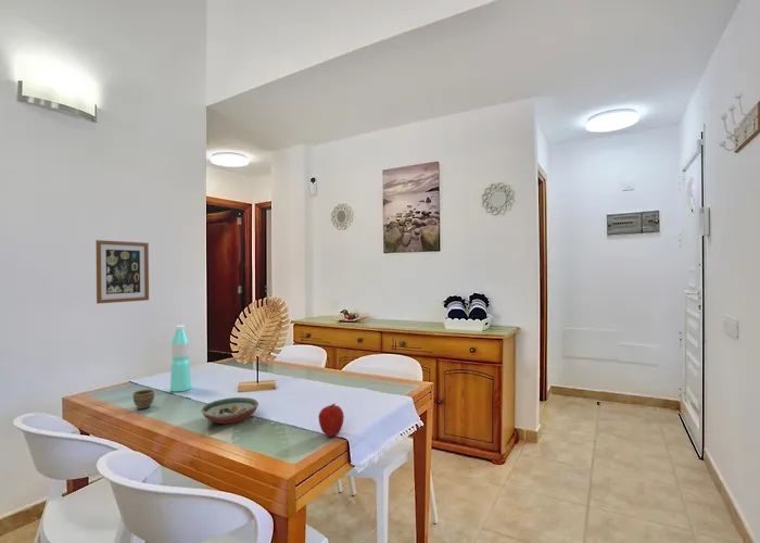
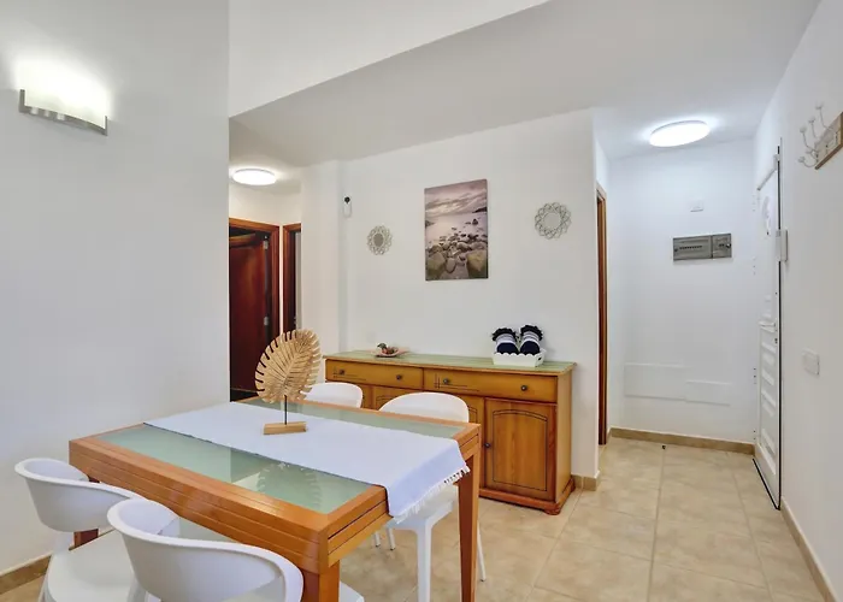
- decorative bowl [200,396,259,425]
- fruit [318,402,345,438]
- water bottle [169,325,192,392]
- cup [131,389,155,411]
- wall art [94,239,150,304]
